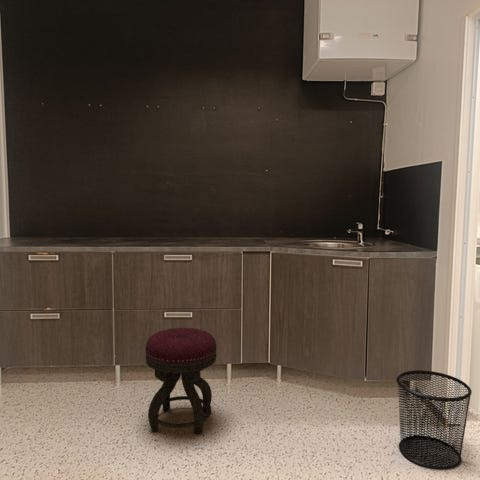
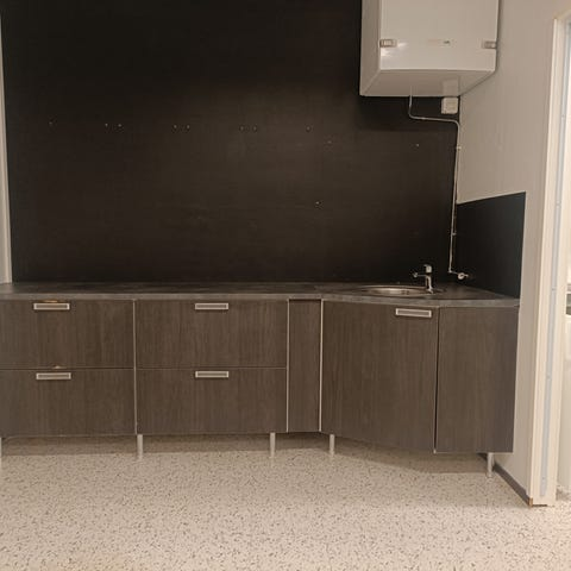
- waste bin [396,369,473,471]
- stool [144,327,218,436]
